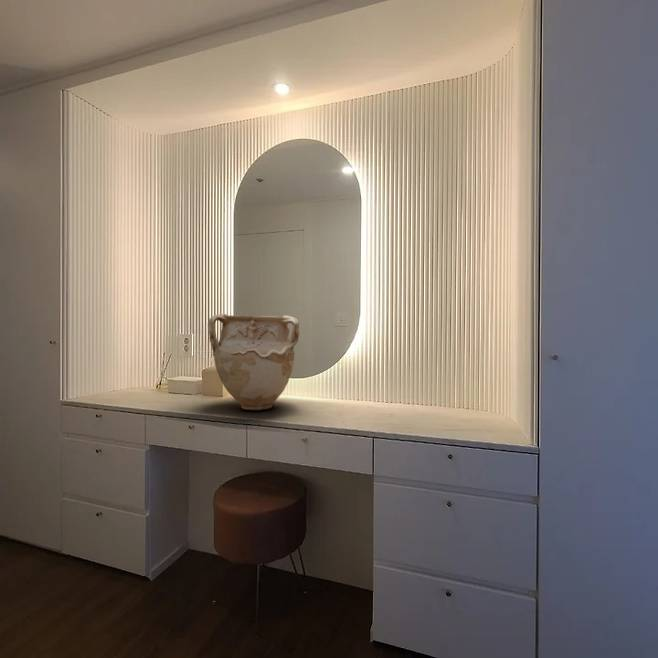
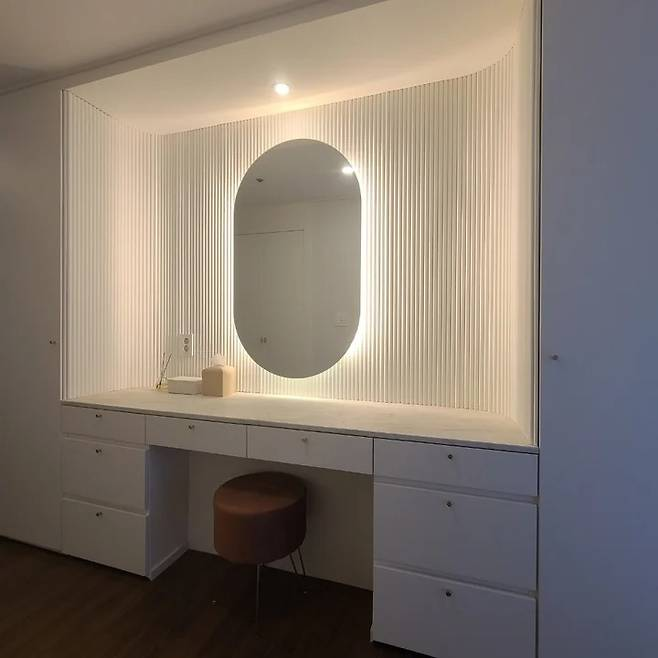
- vase [207,313,300,411]
